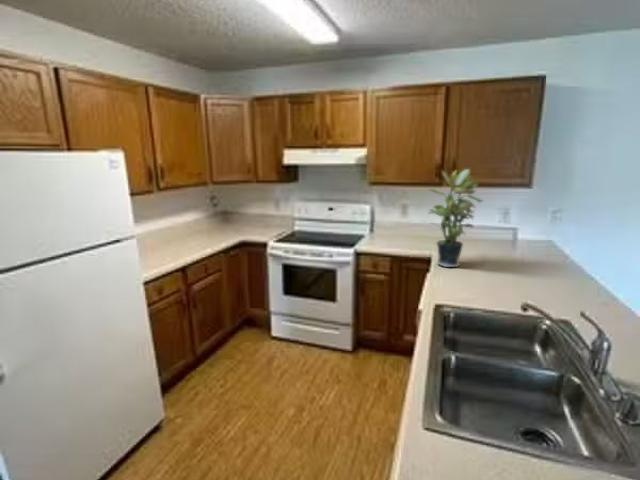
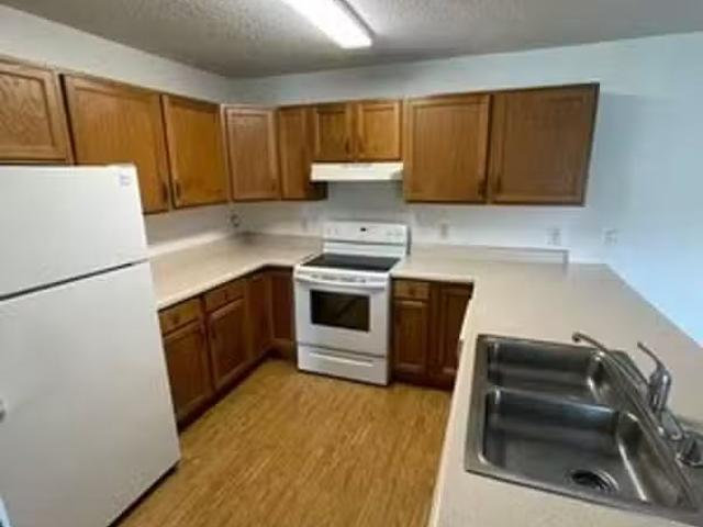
- potted plant [427,168,484,268]
